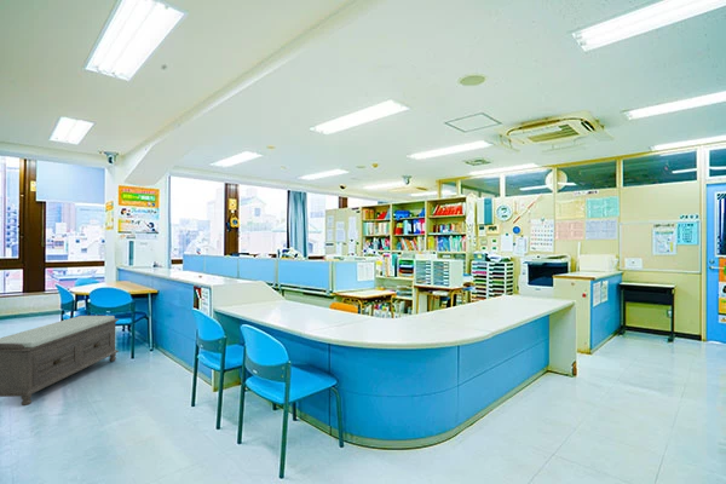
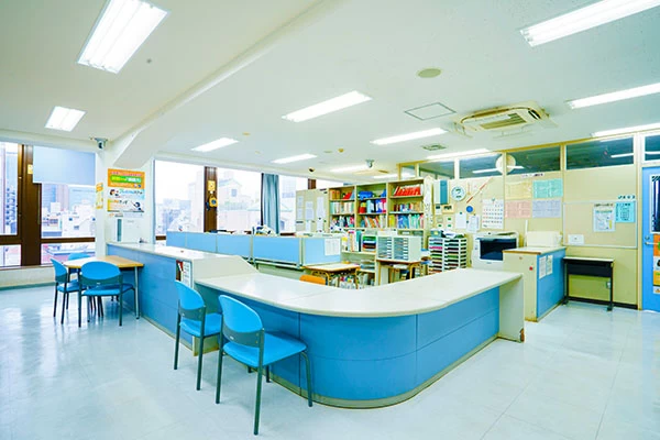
- bench [0,315,120,407]
